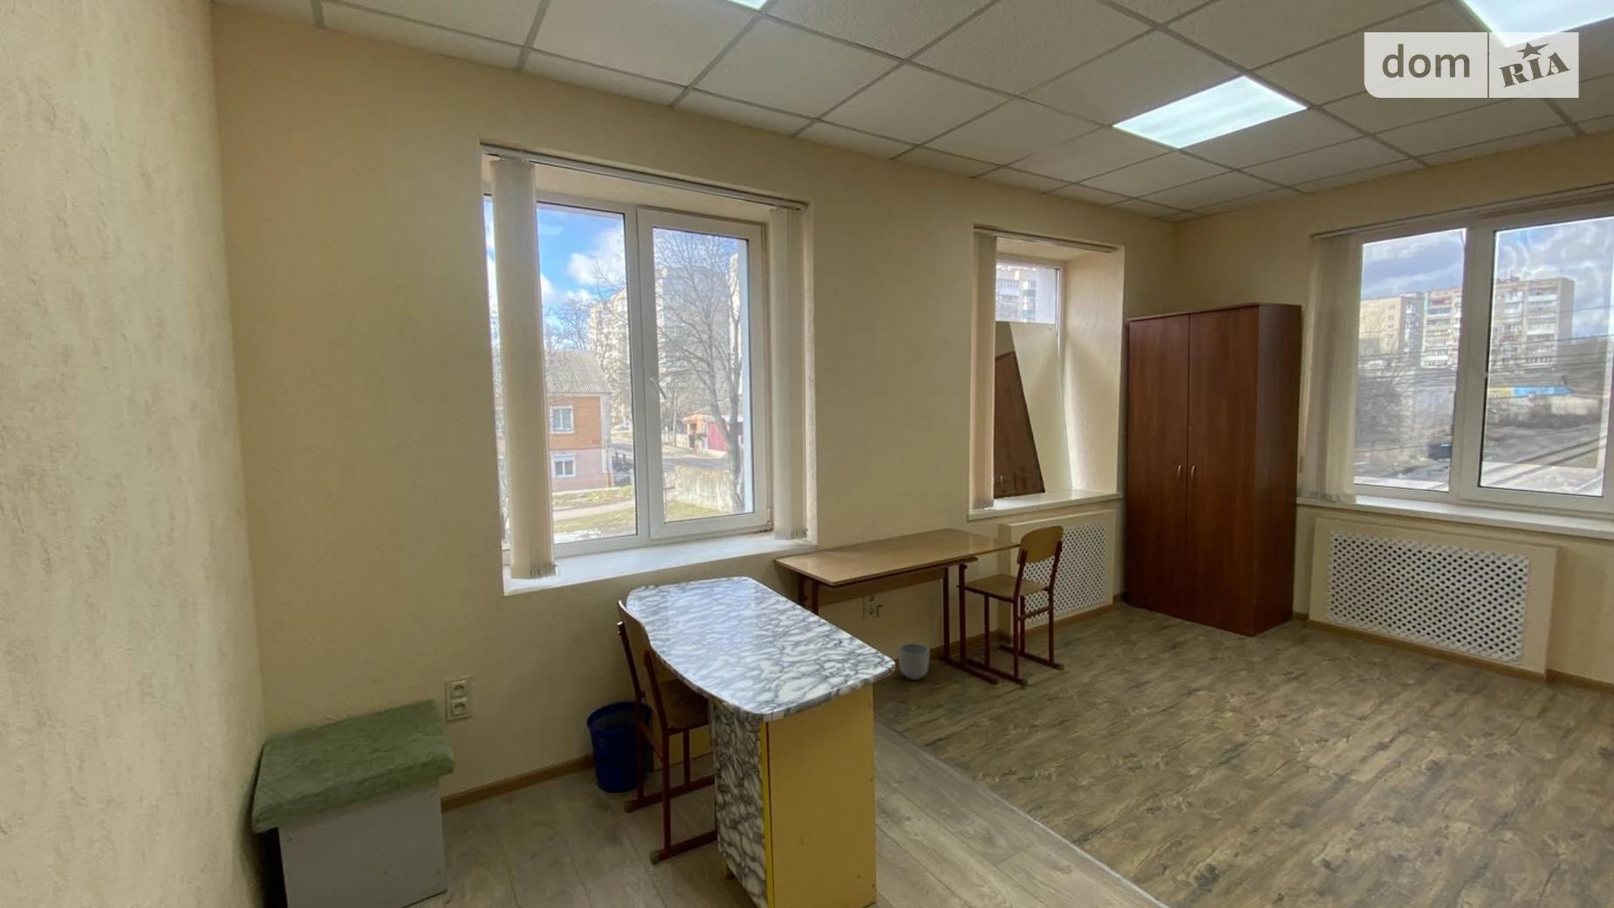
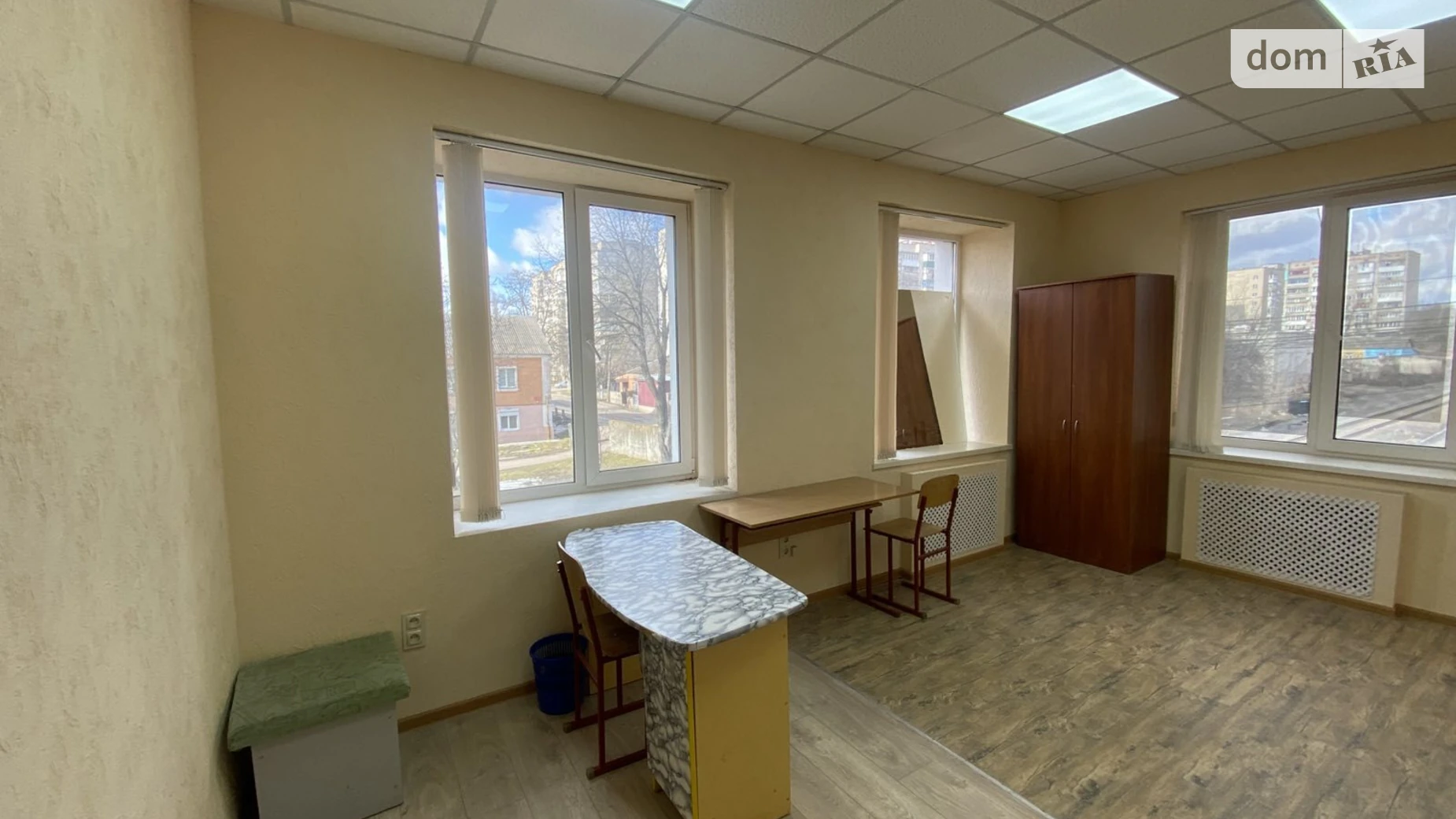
- planter [897,643,931,681]
